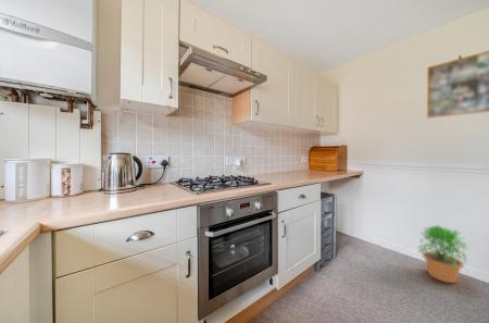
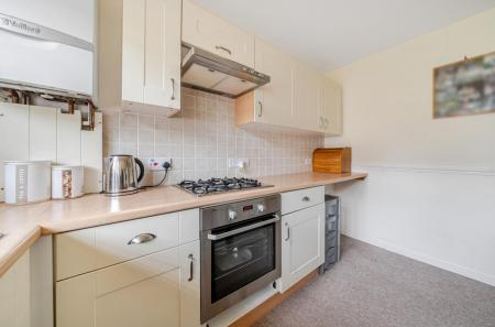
- potted plant [416,224,471,284]
